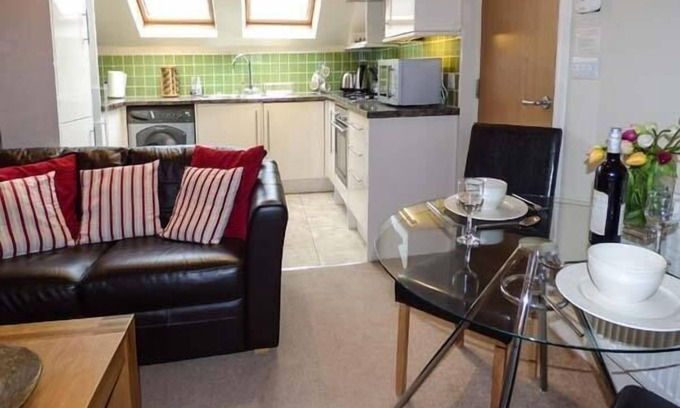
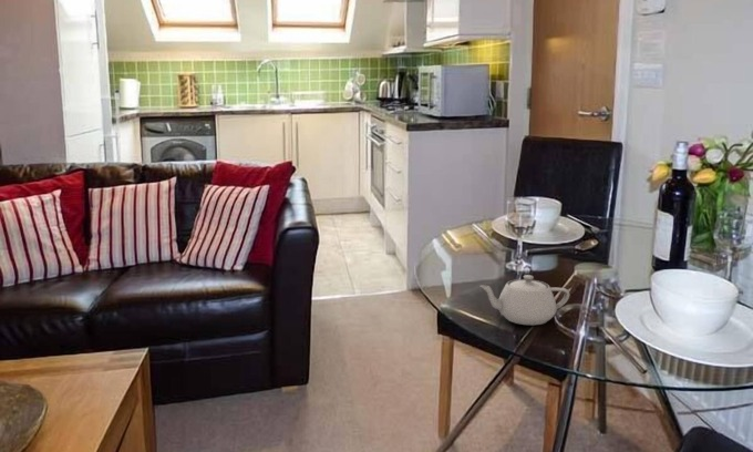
+ teapot [478,274,570,326]
